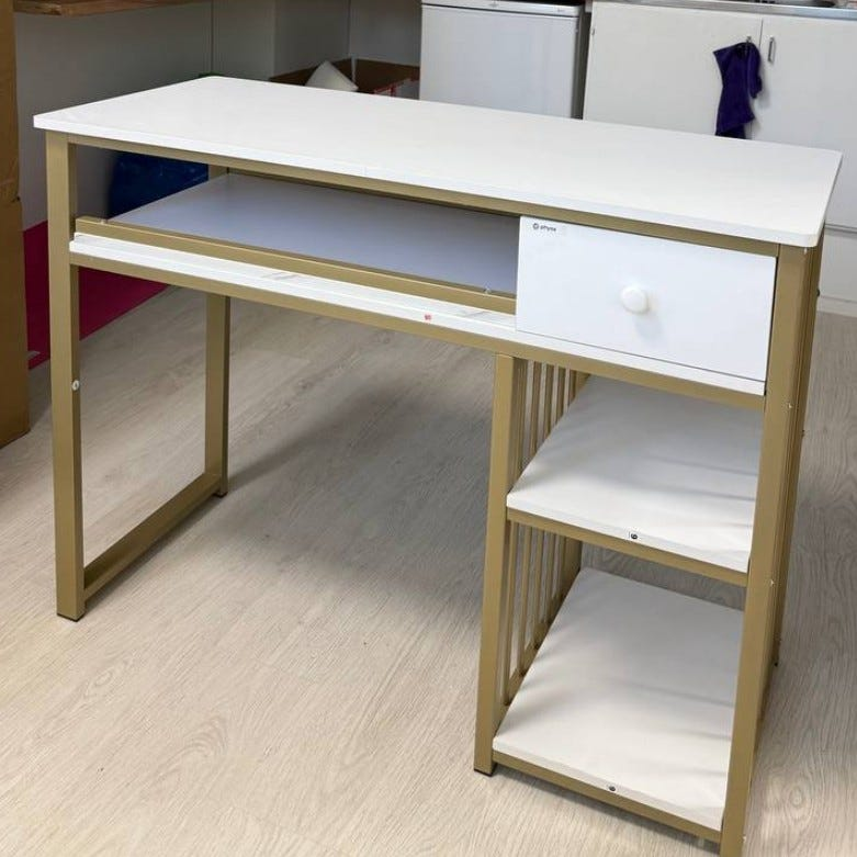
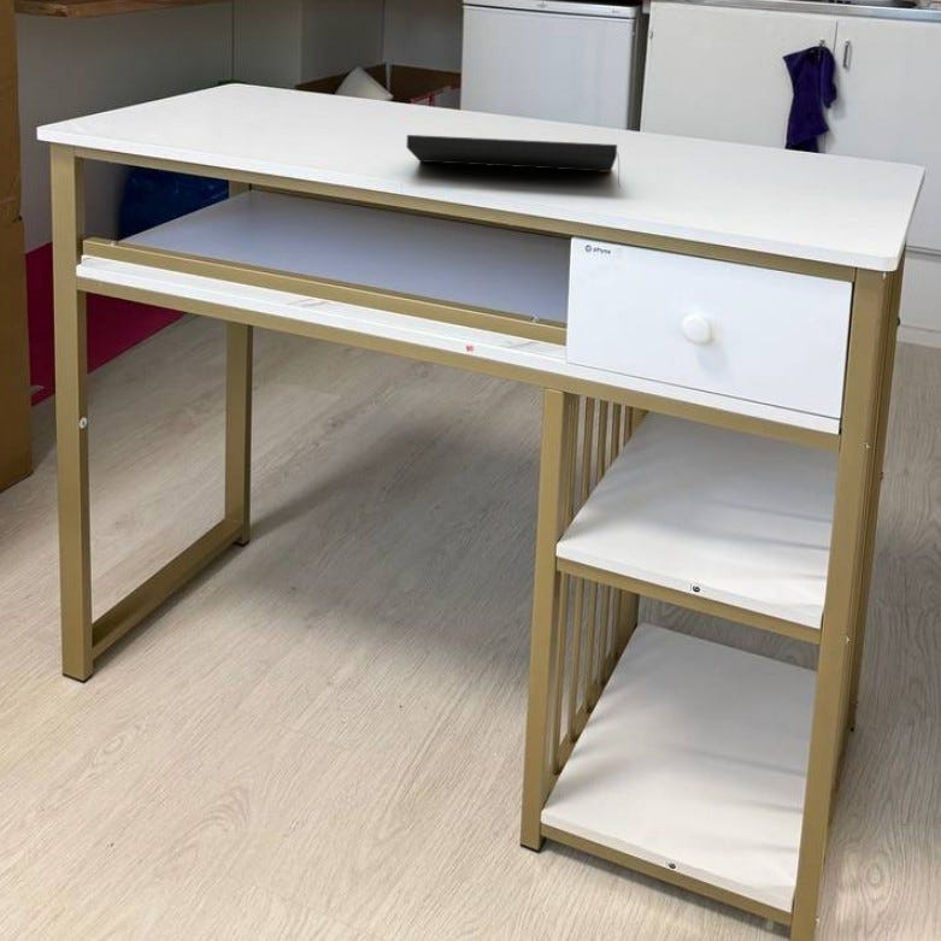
+ notepad [405,134,622,189]
